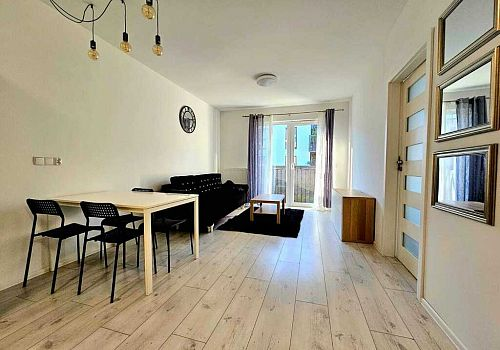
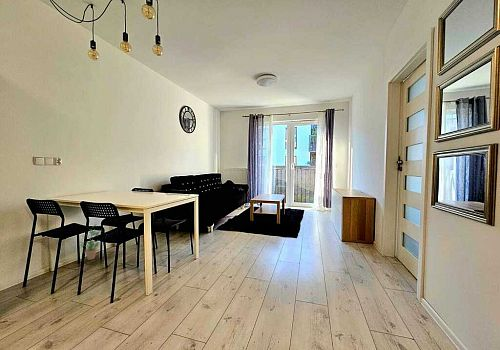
+ potted plant [78,223,101,261]
